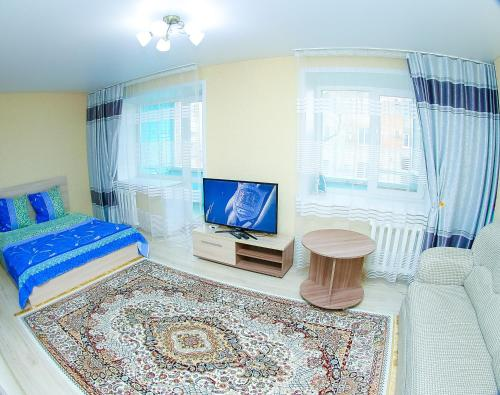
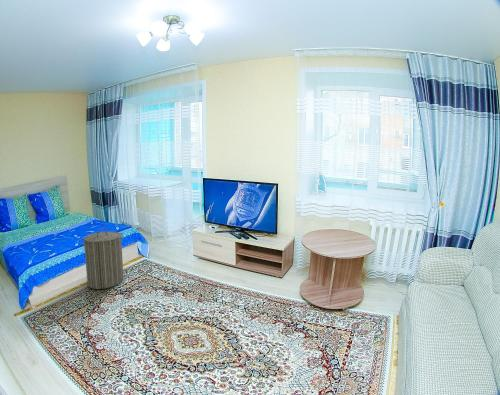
+ laundry hamper [80,228,124,290]
